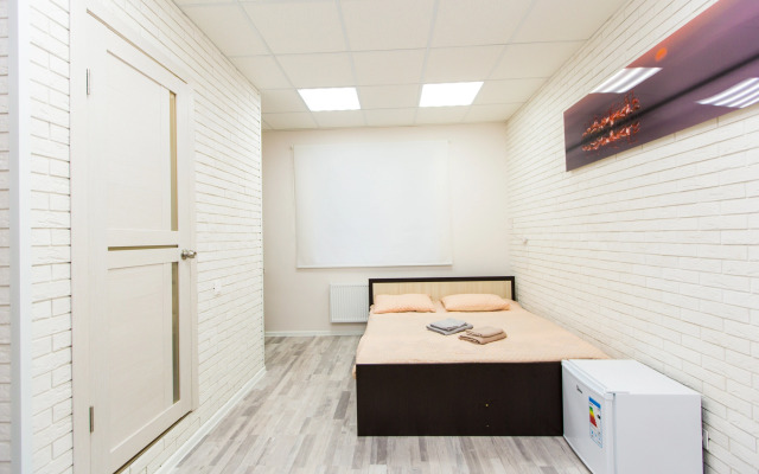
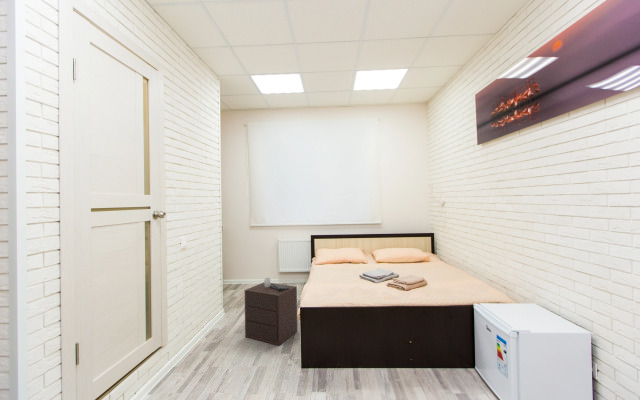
+ nightstand [244,277,298,347]
